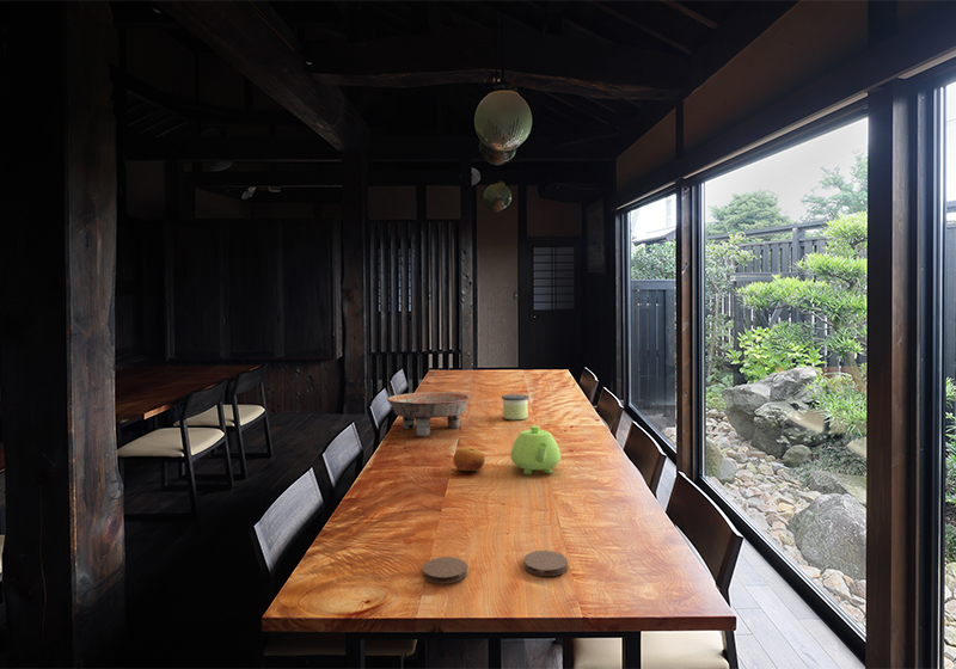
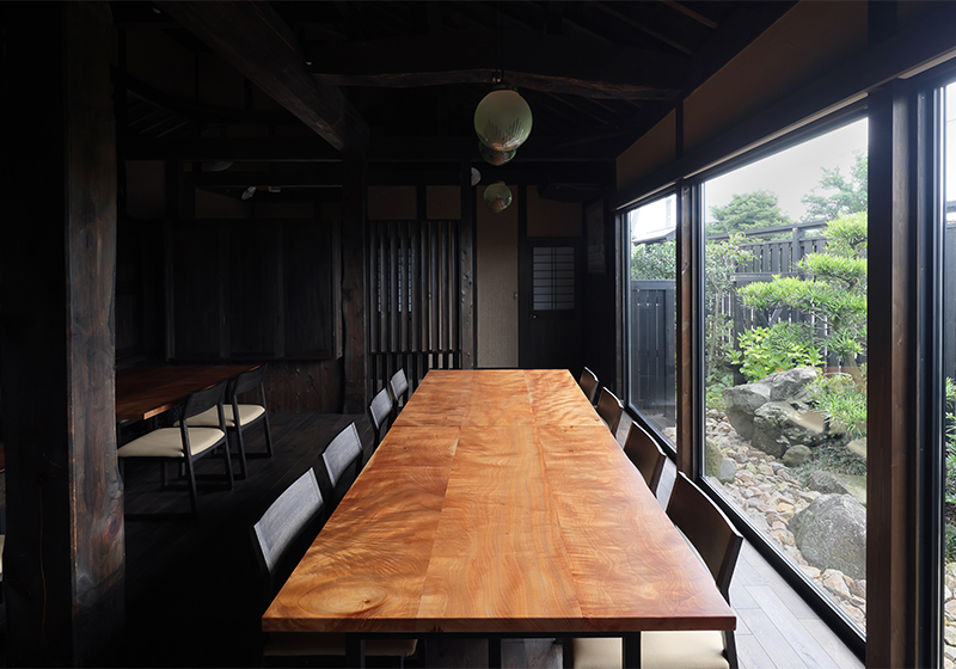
- ceramic bowl [386,391,472,437]
- fruit [453,446,486,472]
- coaster [422,556,468,585]
- coaster [522,550,569,577]
- teapot [509,424,562,475]
- candle [501,393,531,421]
